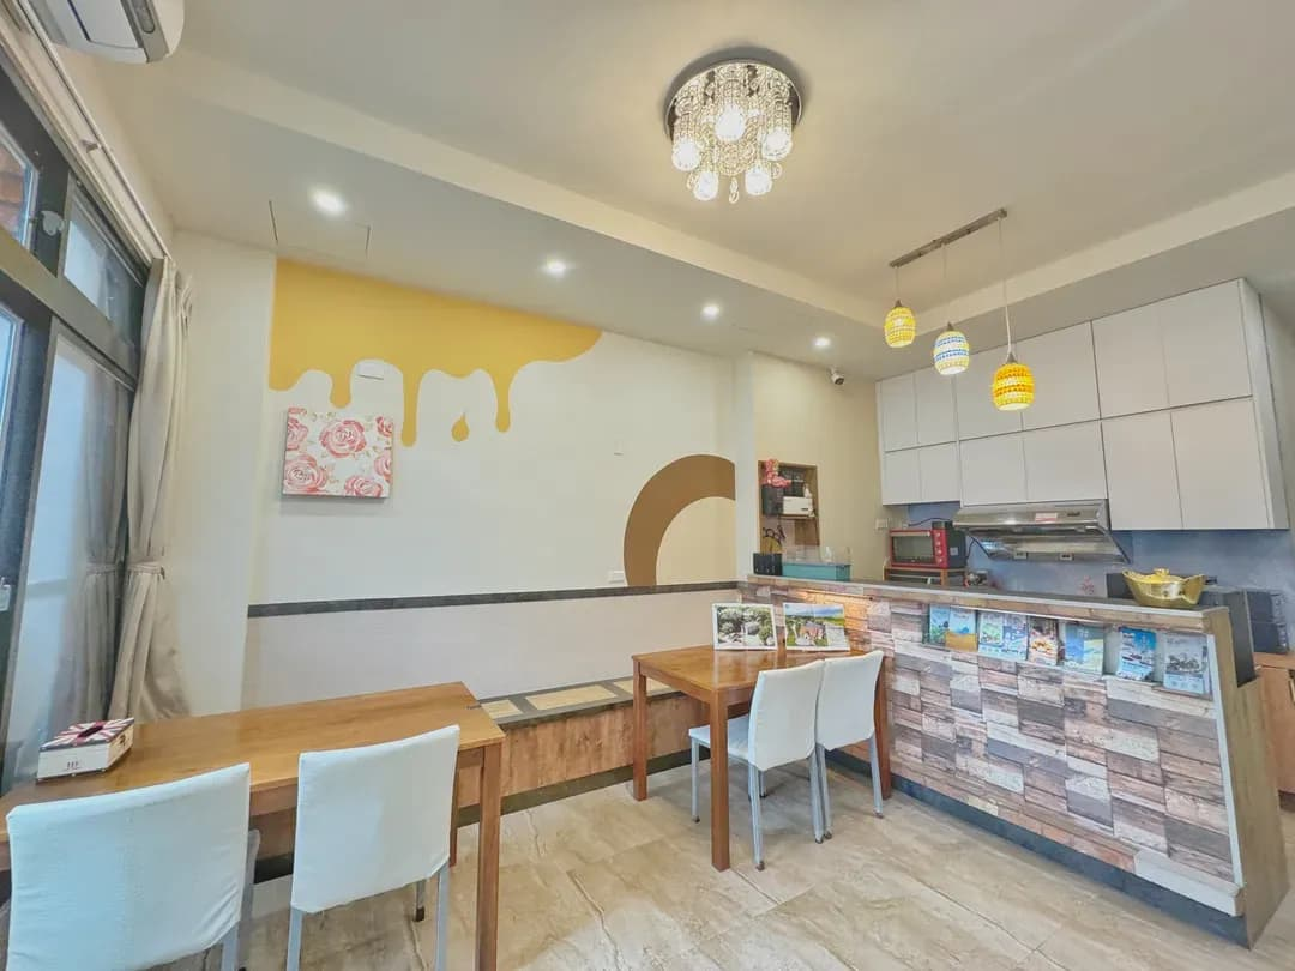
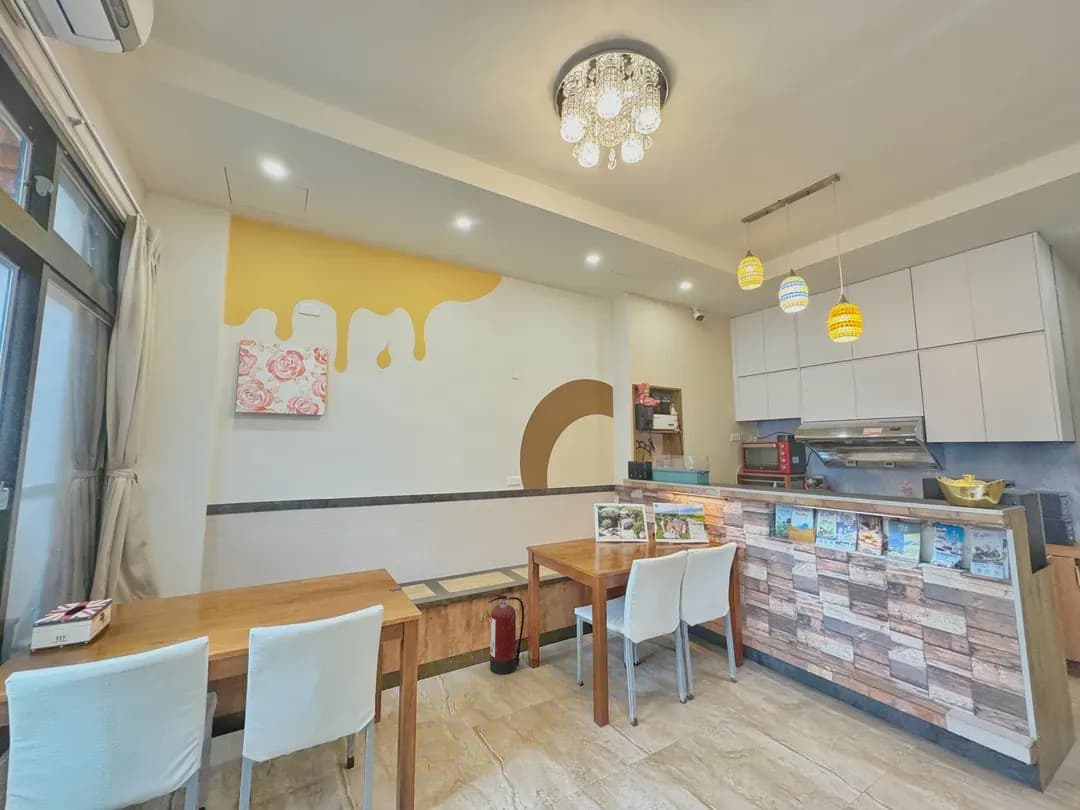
+ fire extinguisher [487,591,525,676]
